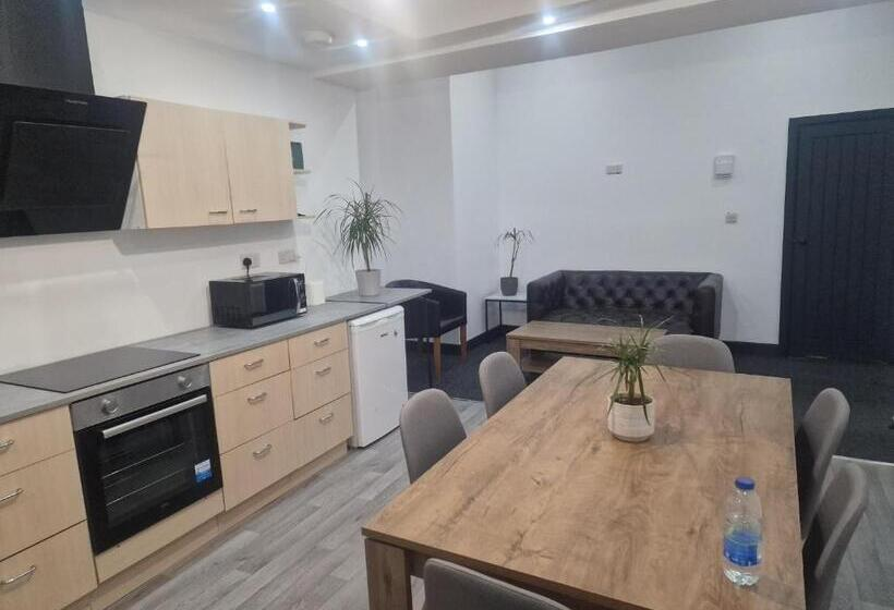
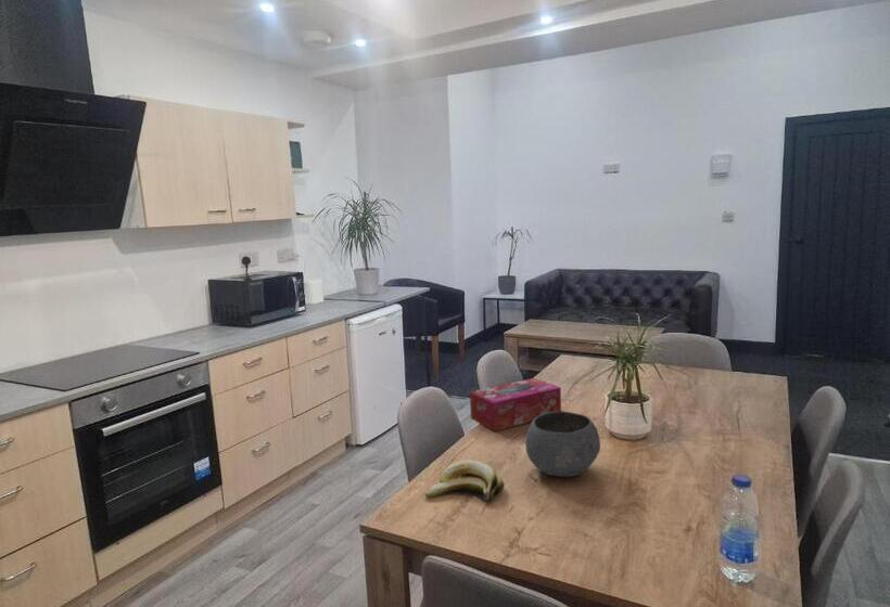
+ banana [423,460,505,503]
+ bowl [524,411,601,478]
+ tissue box [469,377,562,432]
